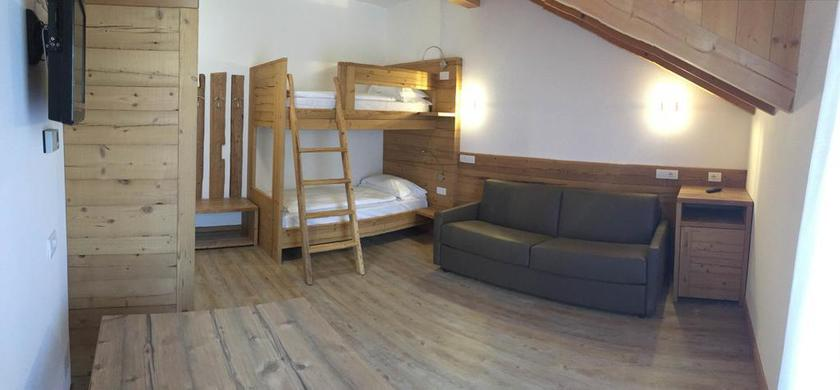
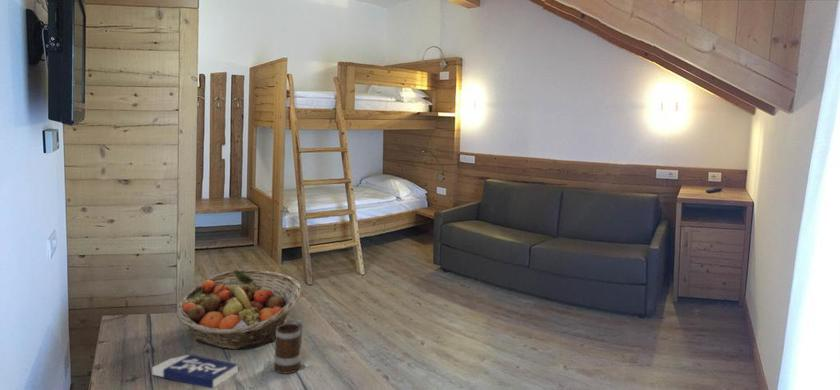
+ fruit basket [176,269,302,350]
+ mug [273,319,304,374]
+ book [151,354,239,390]
